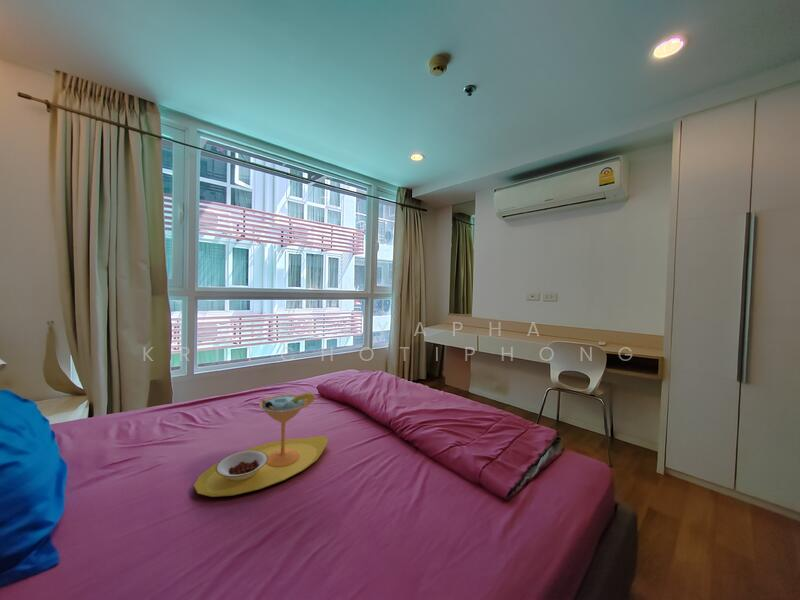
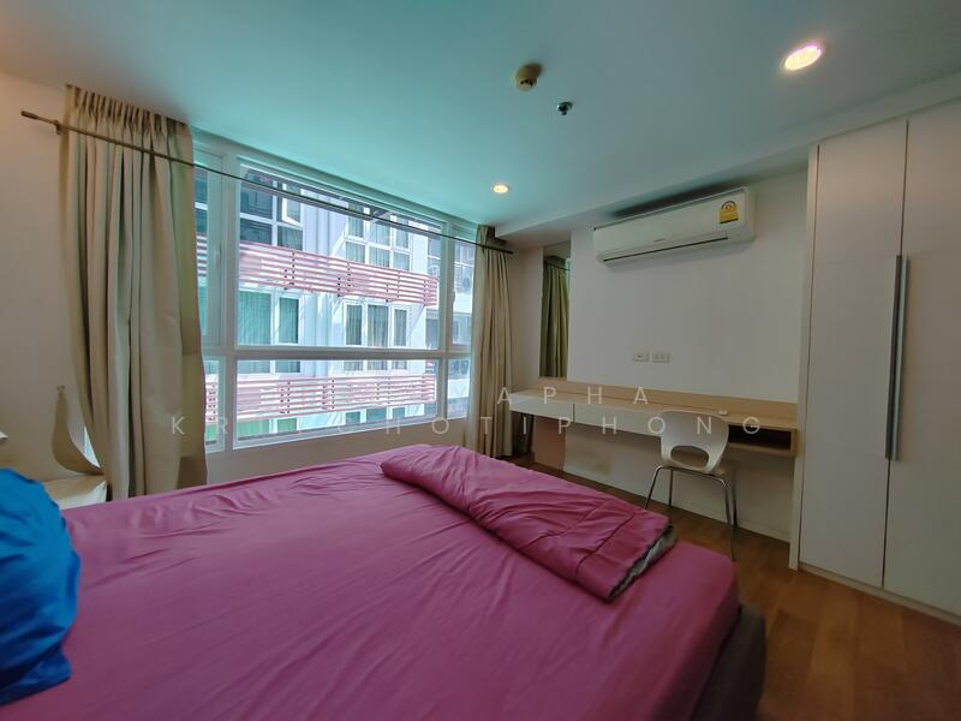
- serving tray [193,392,330,498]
